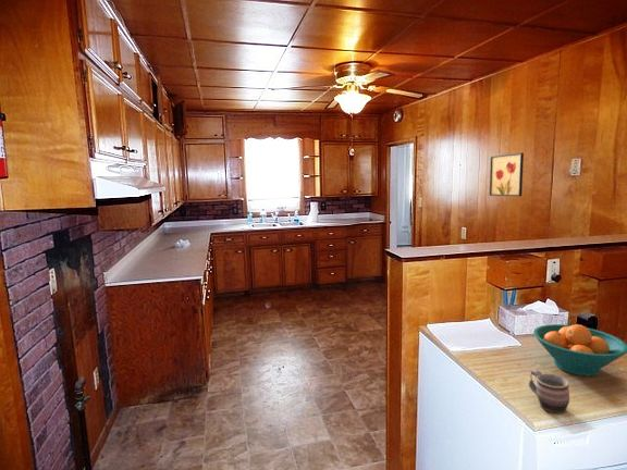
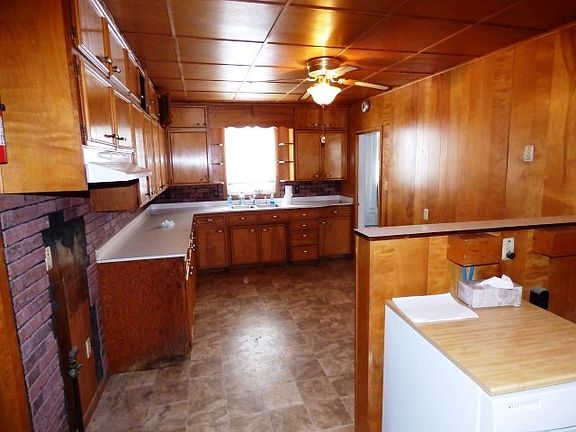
- fruit bowl [532,323,627,376]
- mug [528,369,570,416]
- wall art [489,152,525,197]
